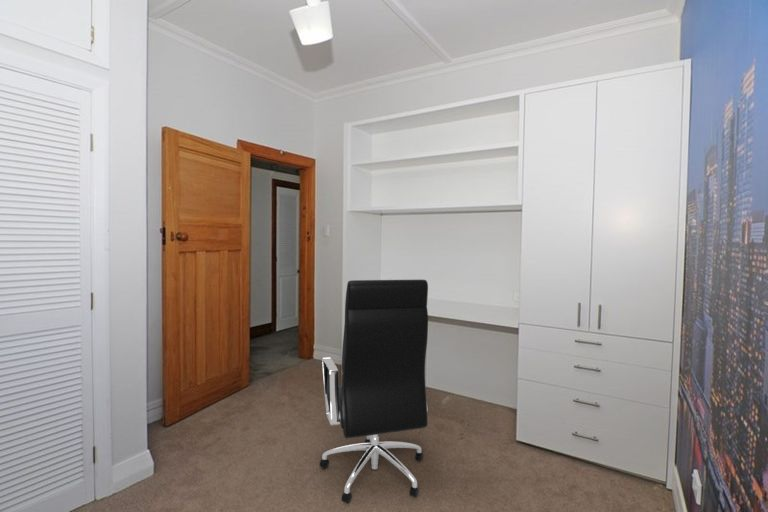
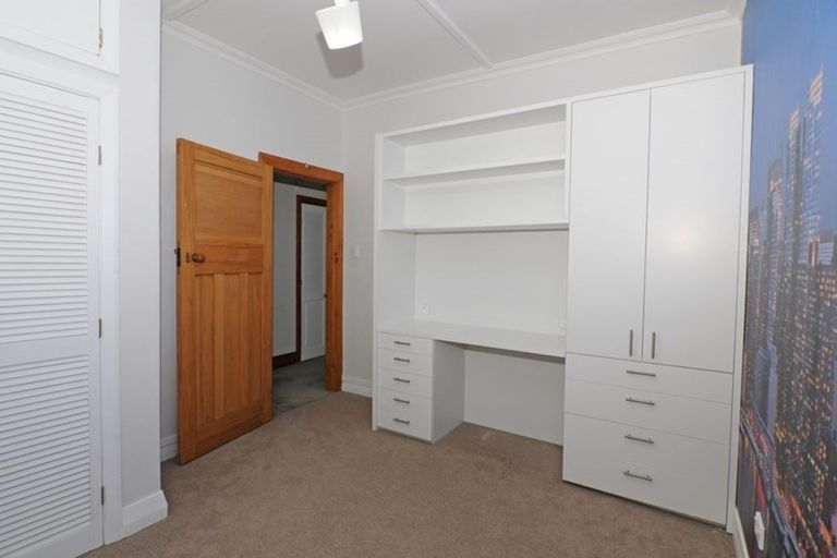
- office chair [319,279,429,505]
